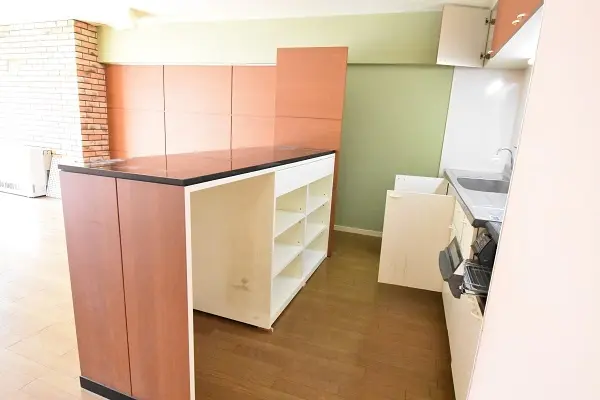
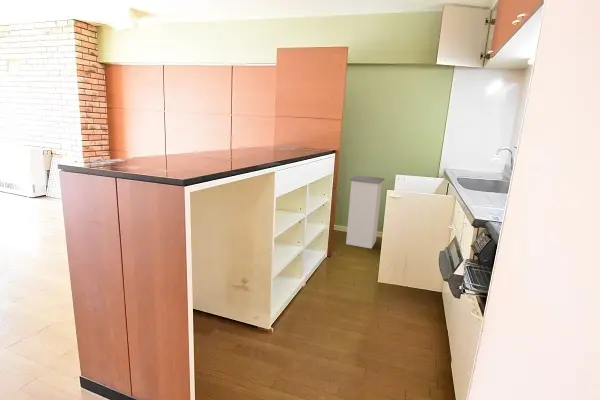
+ trash can [345,175,386,250]
